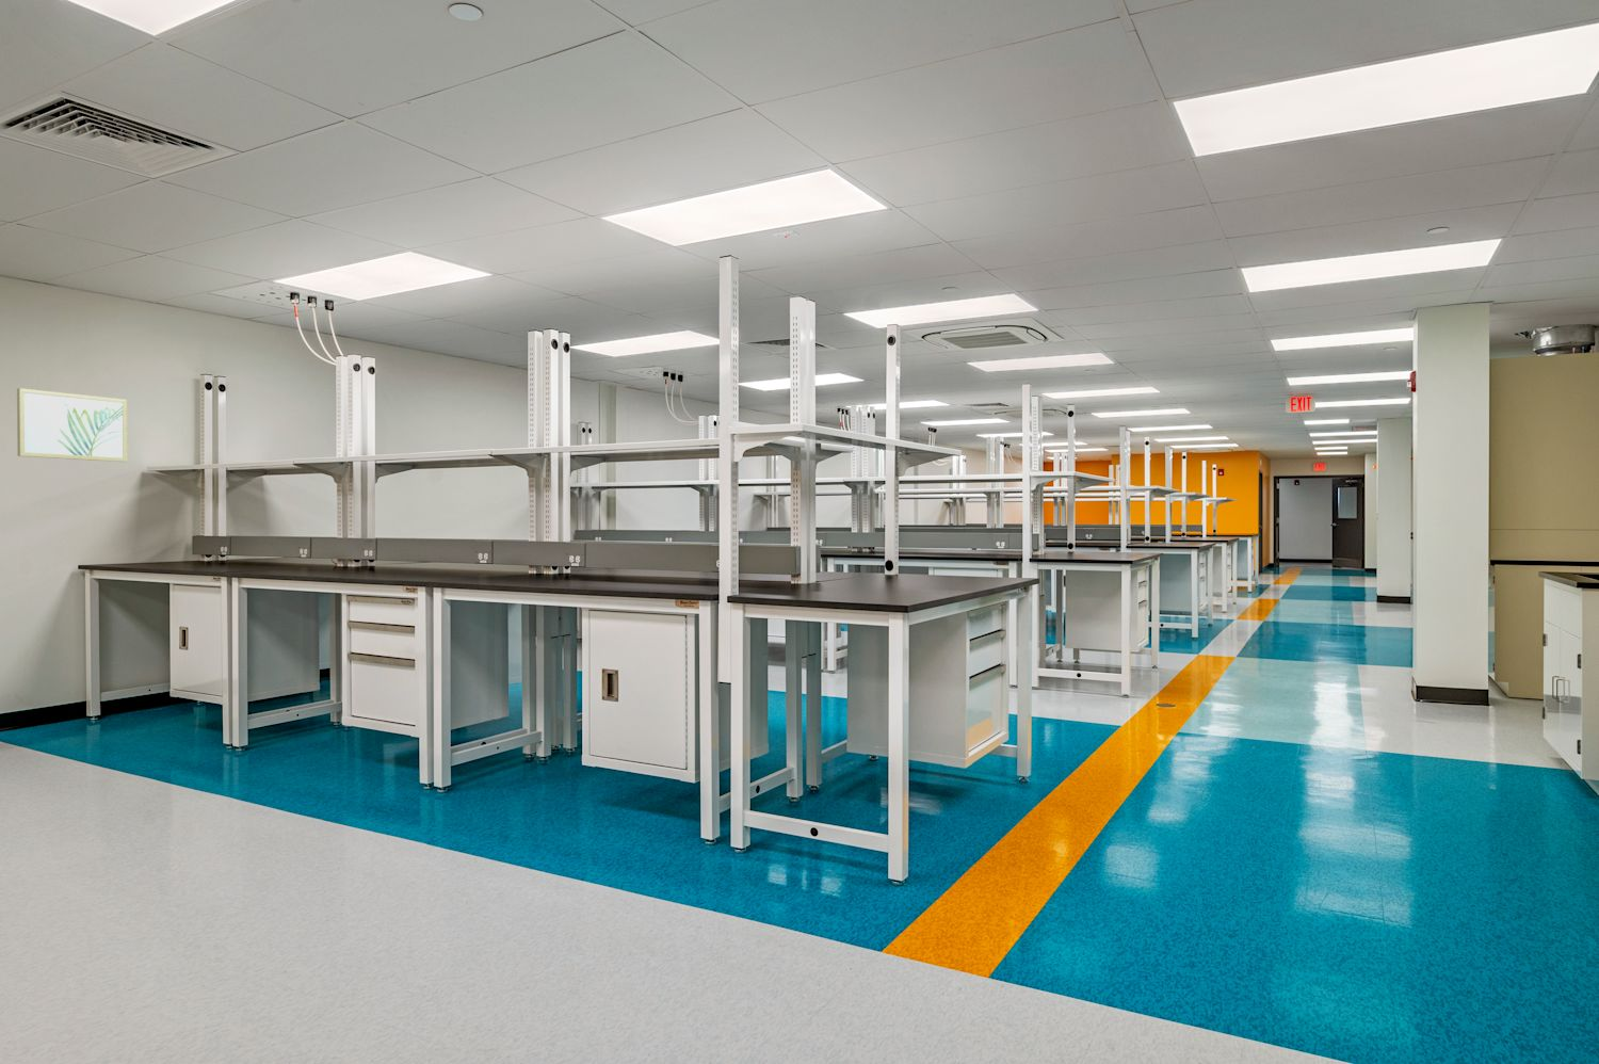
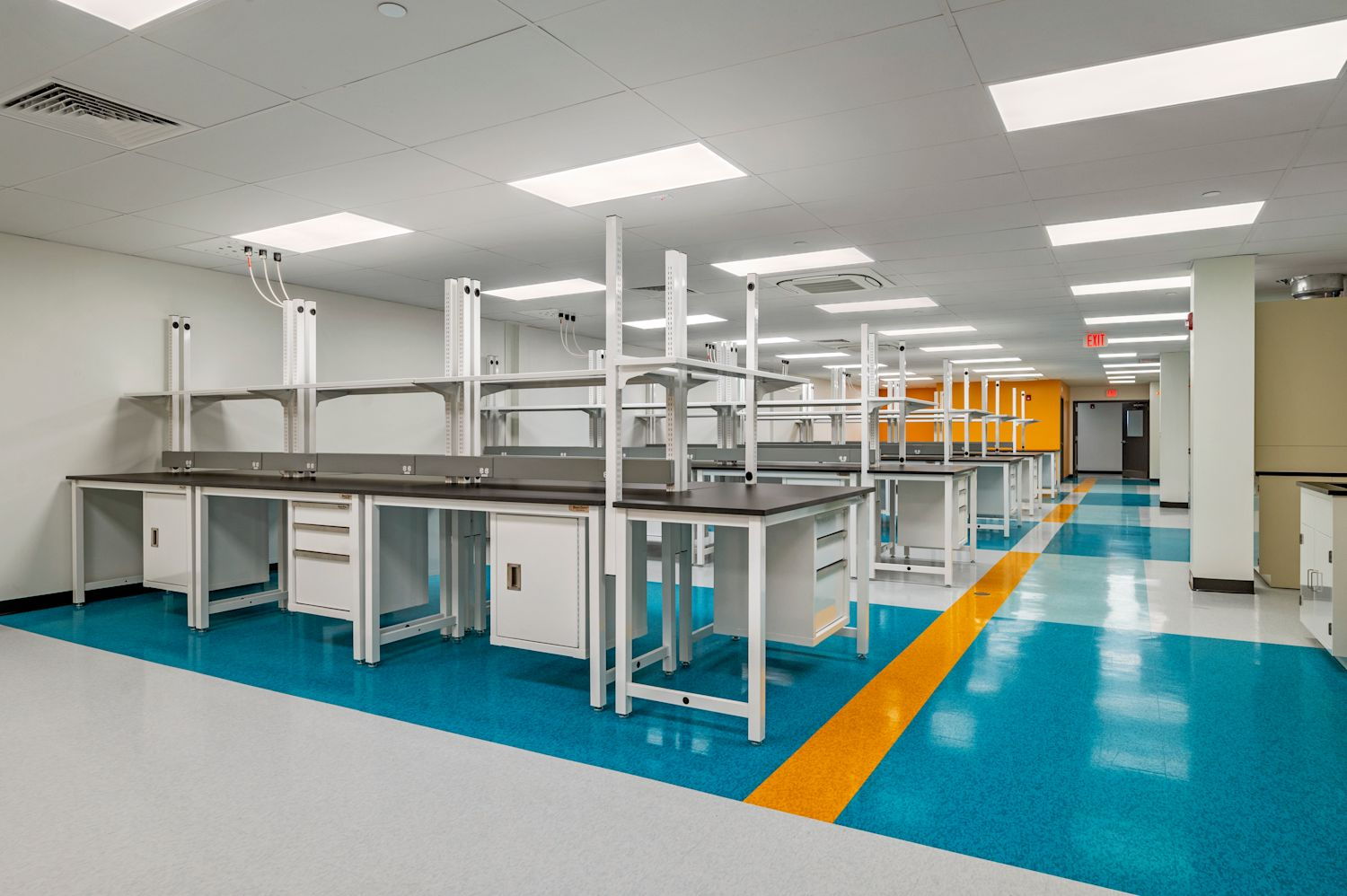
- wall art [15,387,128,463]
